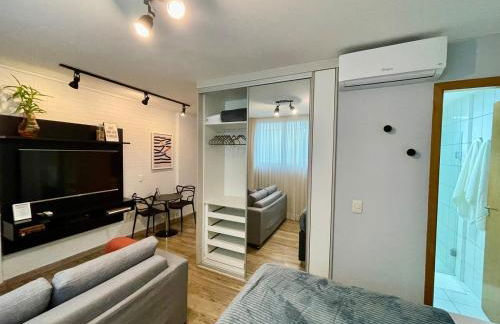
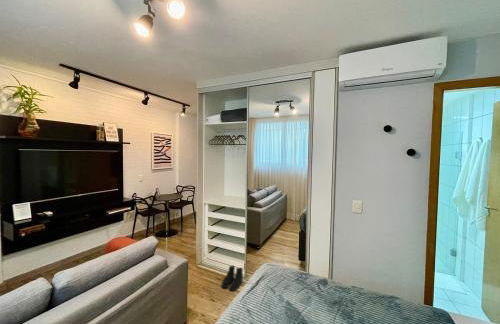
+ boots [221,264,244,292]
